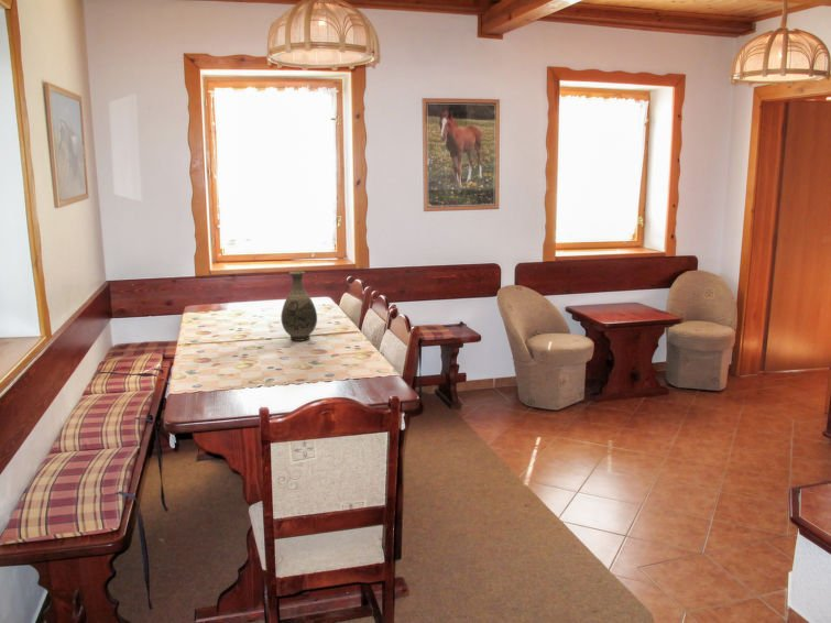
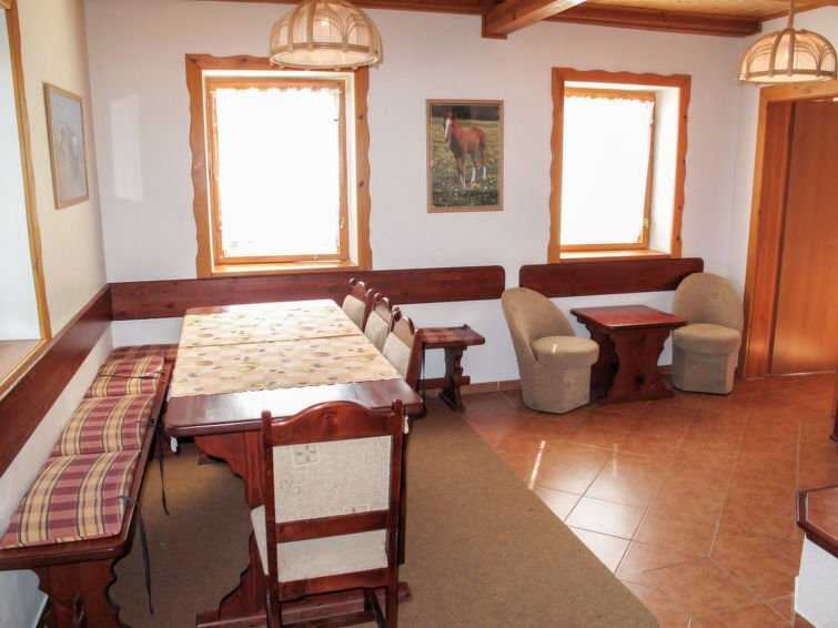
- vase [281,271,318,342]
